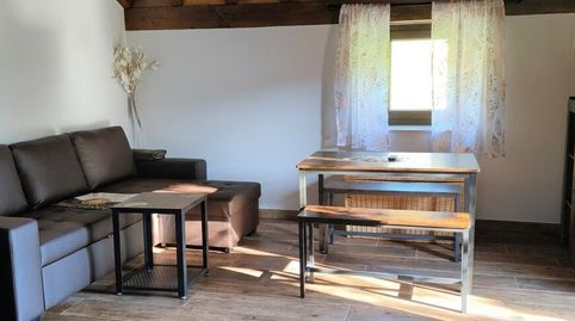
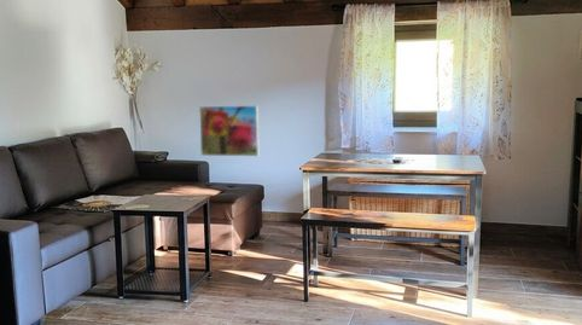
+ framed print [198,104,260,157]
